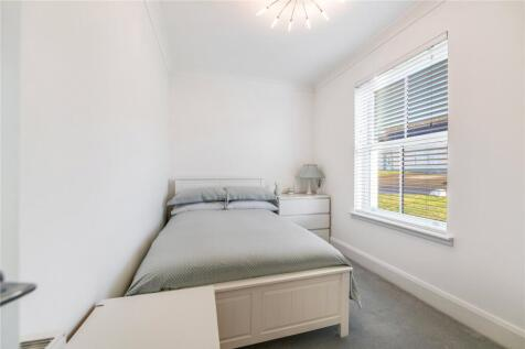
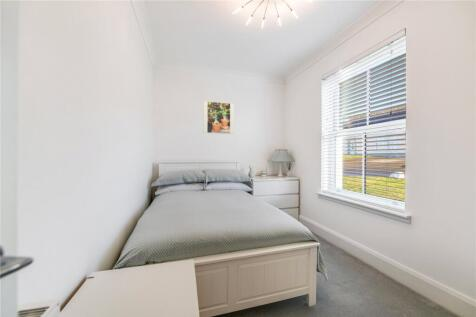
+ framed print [202,100,235,135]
